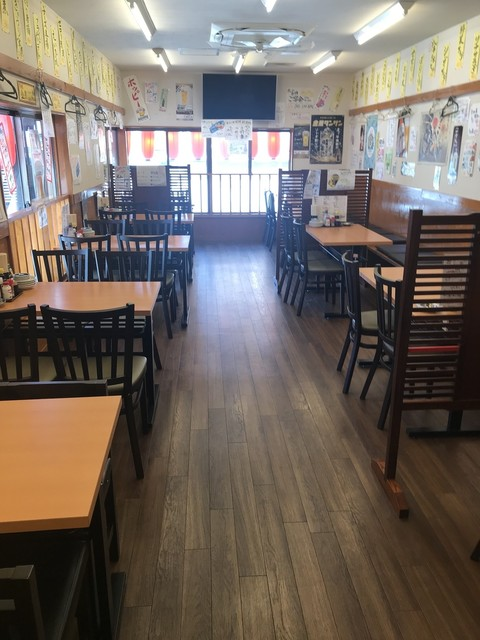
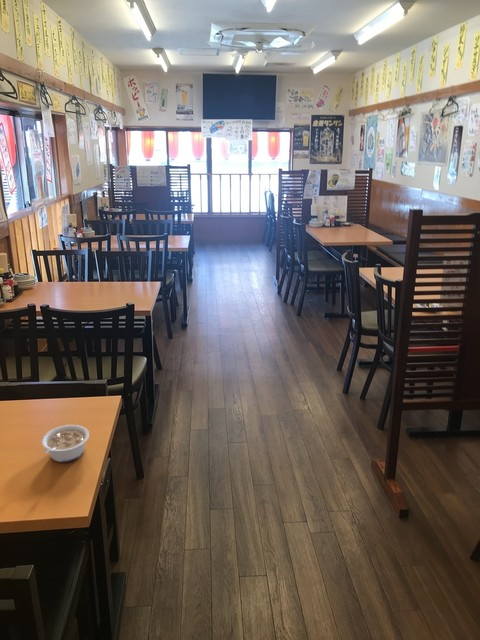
+ legume [41,424,90,463]
